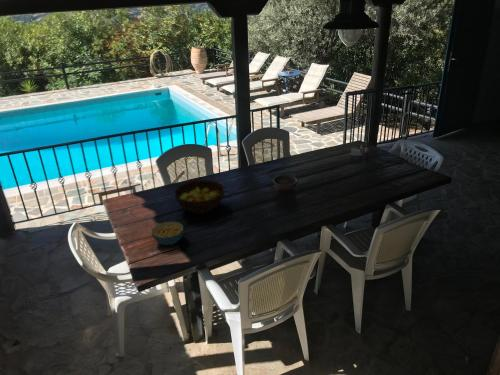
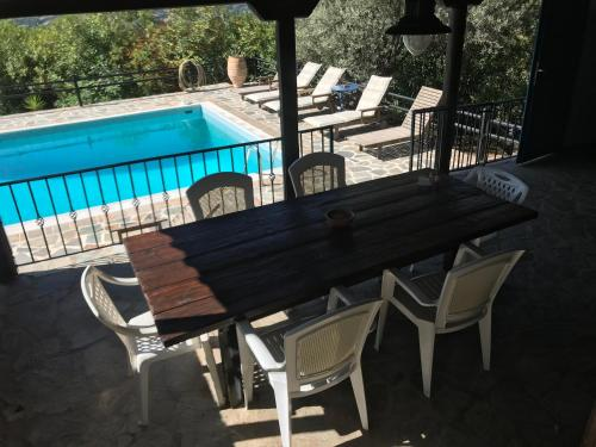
- cereal bowl [151,220,184,246]
- fruit bowl [173,179,225,215]
